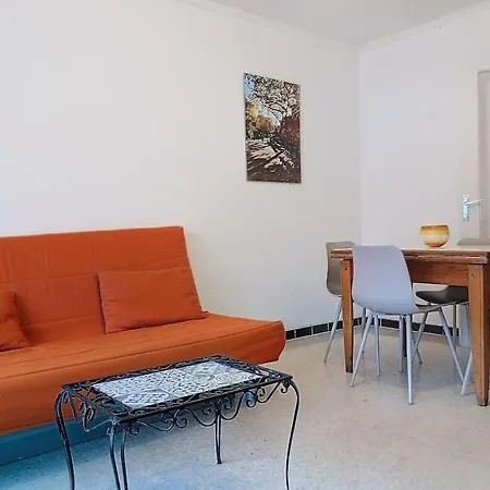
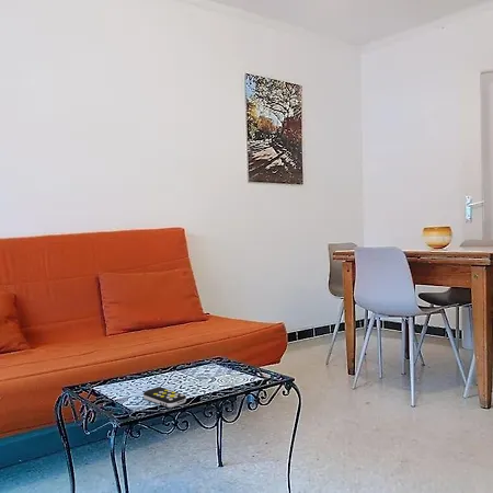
+ remote control [142,386,187,409]
